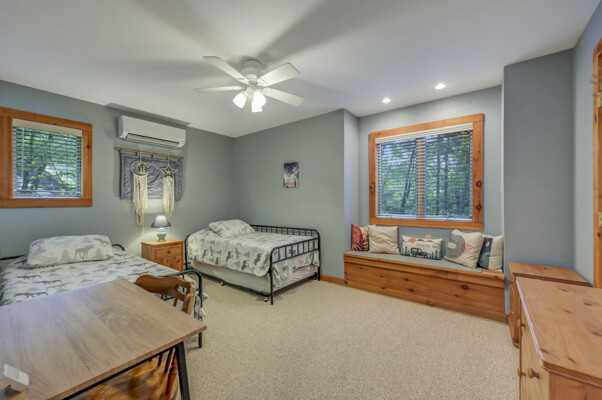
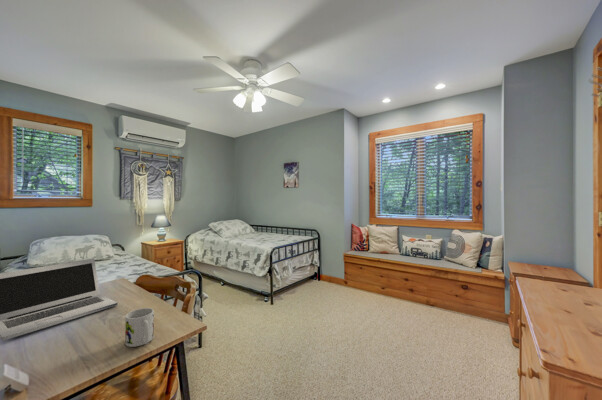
+ laptop [0,258,118,342]
+ mug [124,307,155,348]
